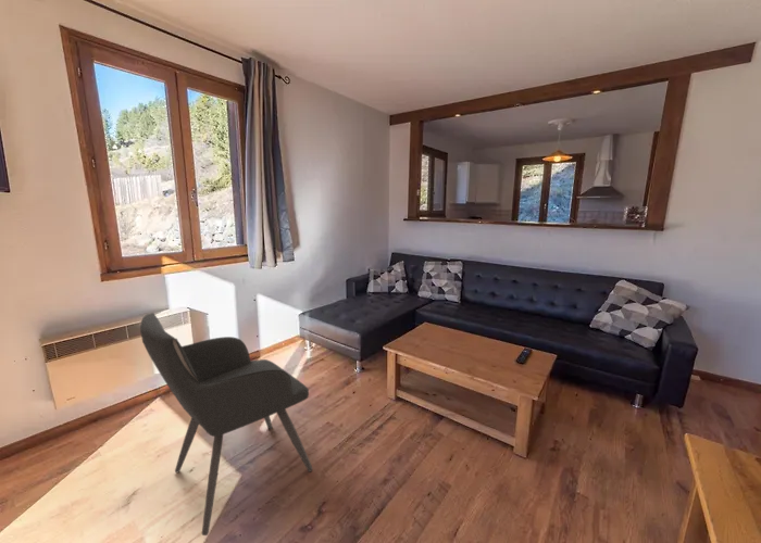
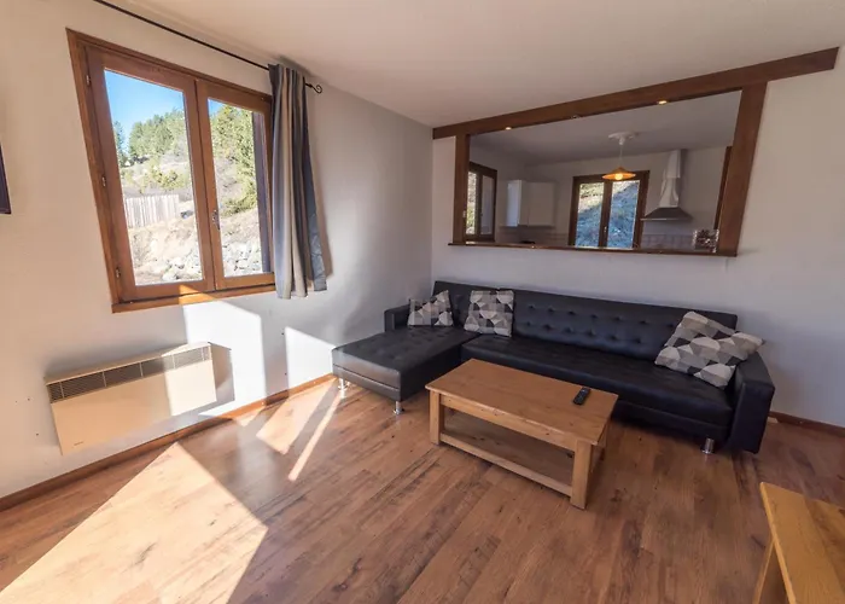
- armchair [139,312,313,536]
